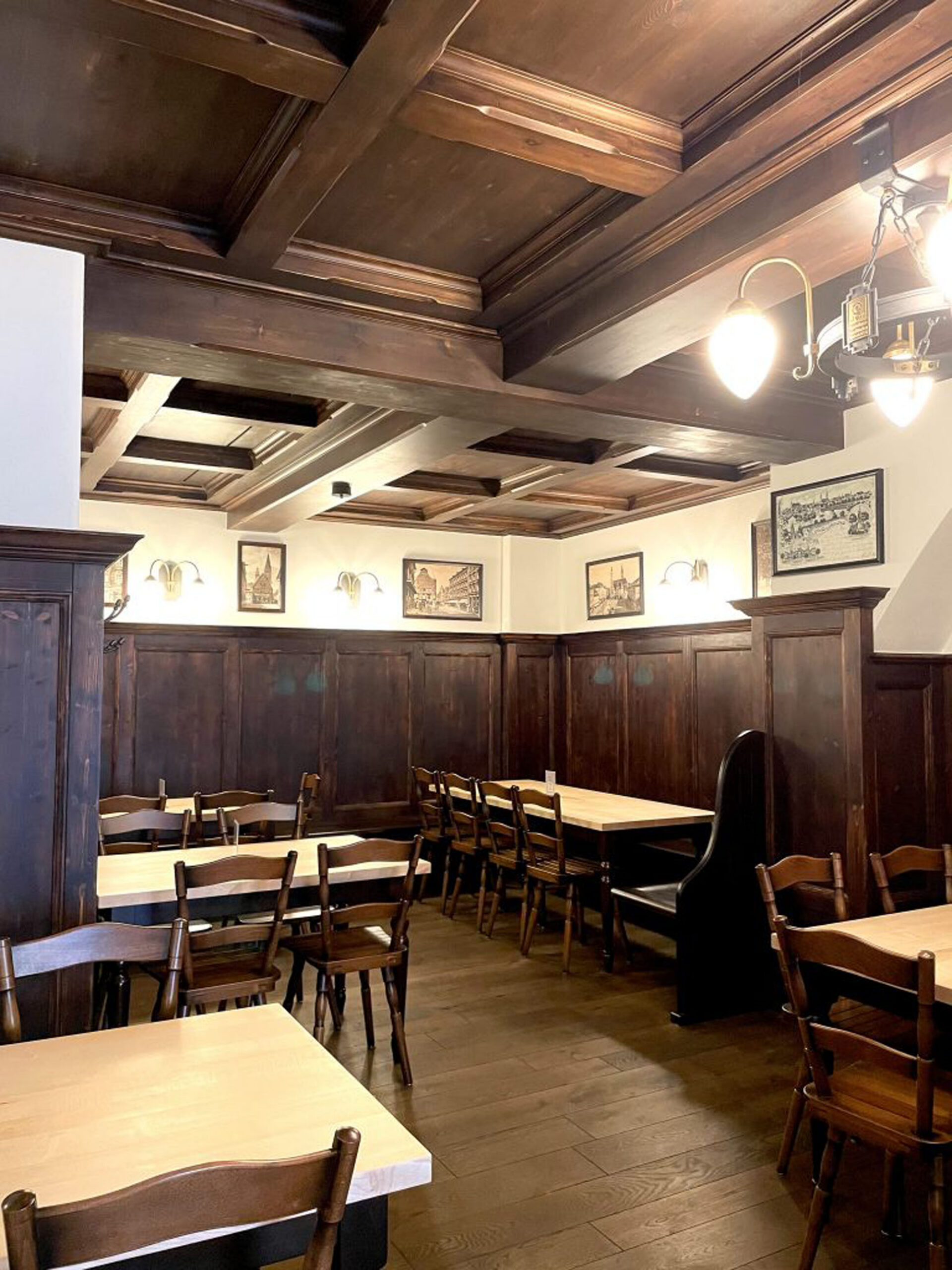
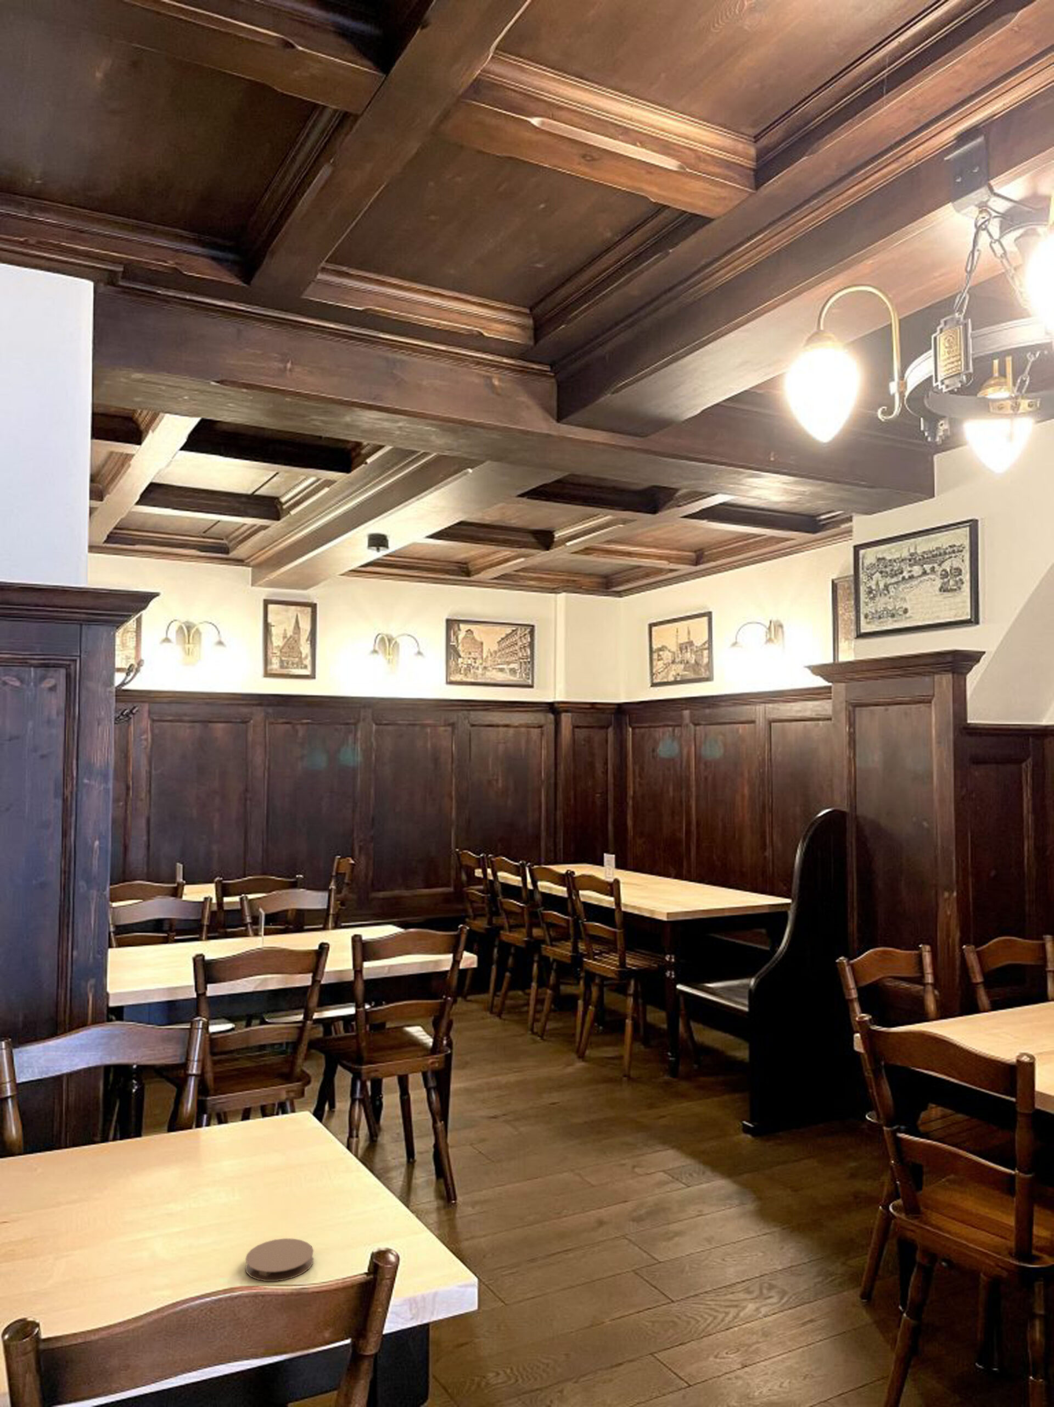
+ coaster [245,1237,314,1282]
